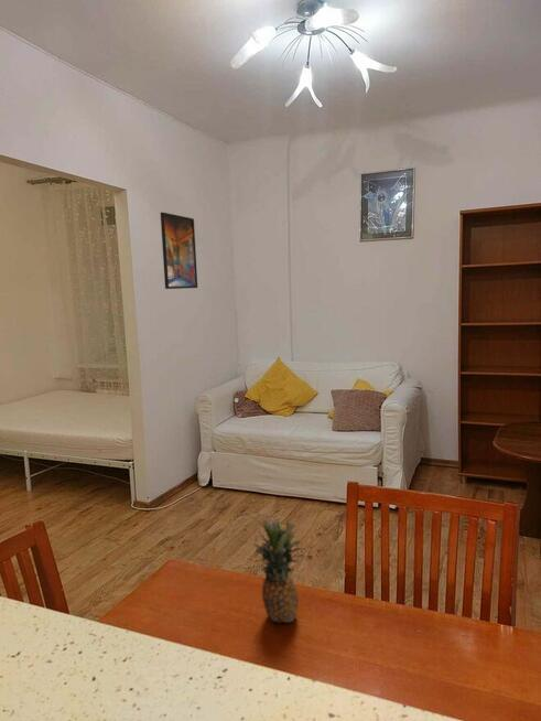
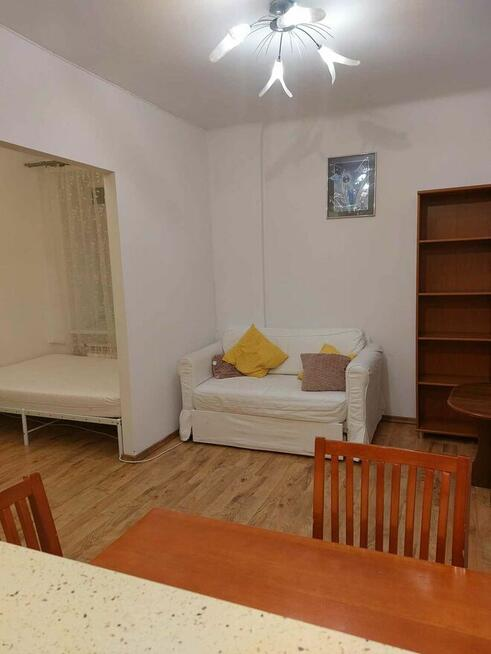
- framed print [160,212,198,290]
- fruit [252,517,309,625]
